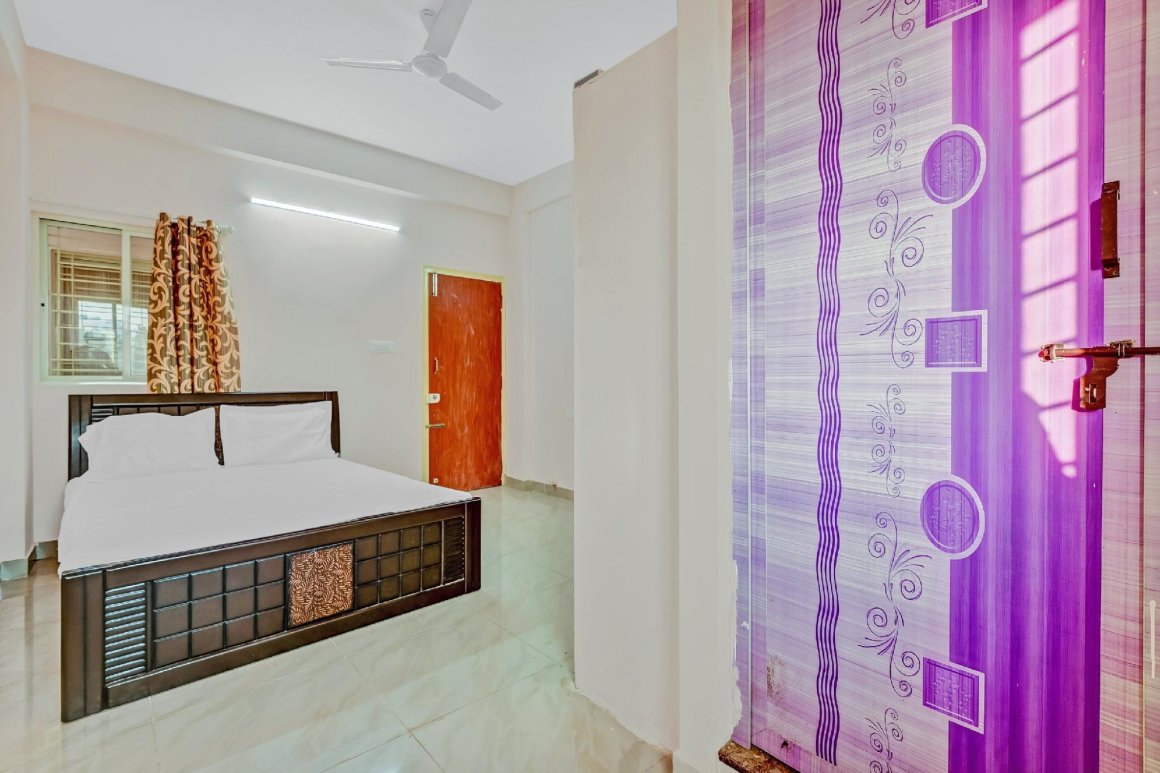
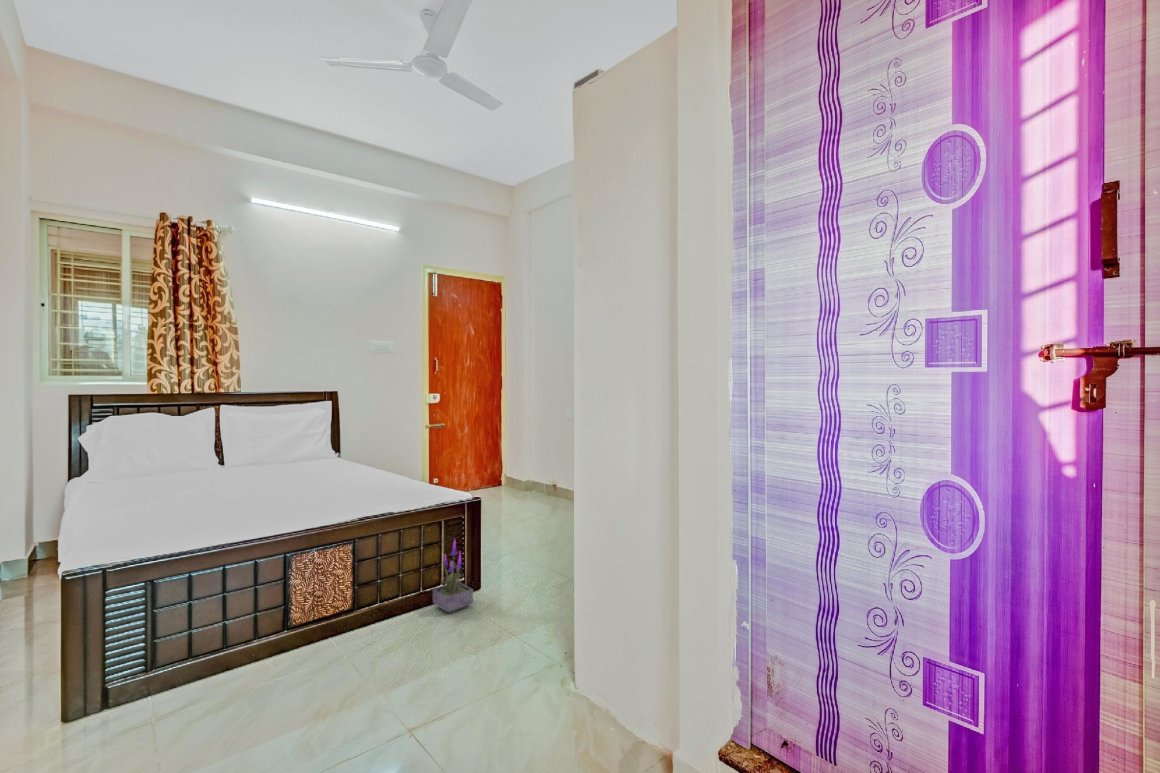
+ potted plant [432,538,474,614]
